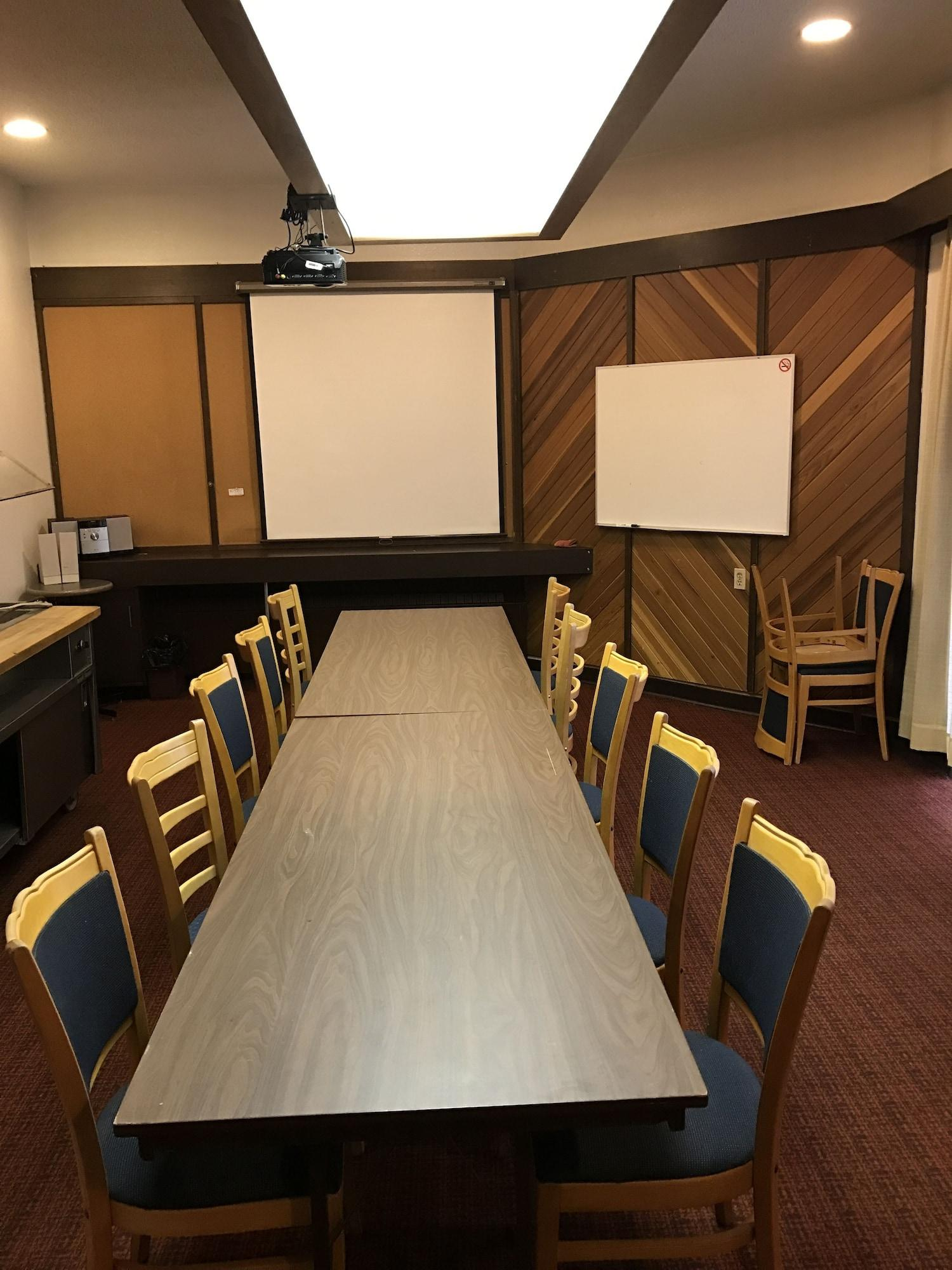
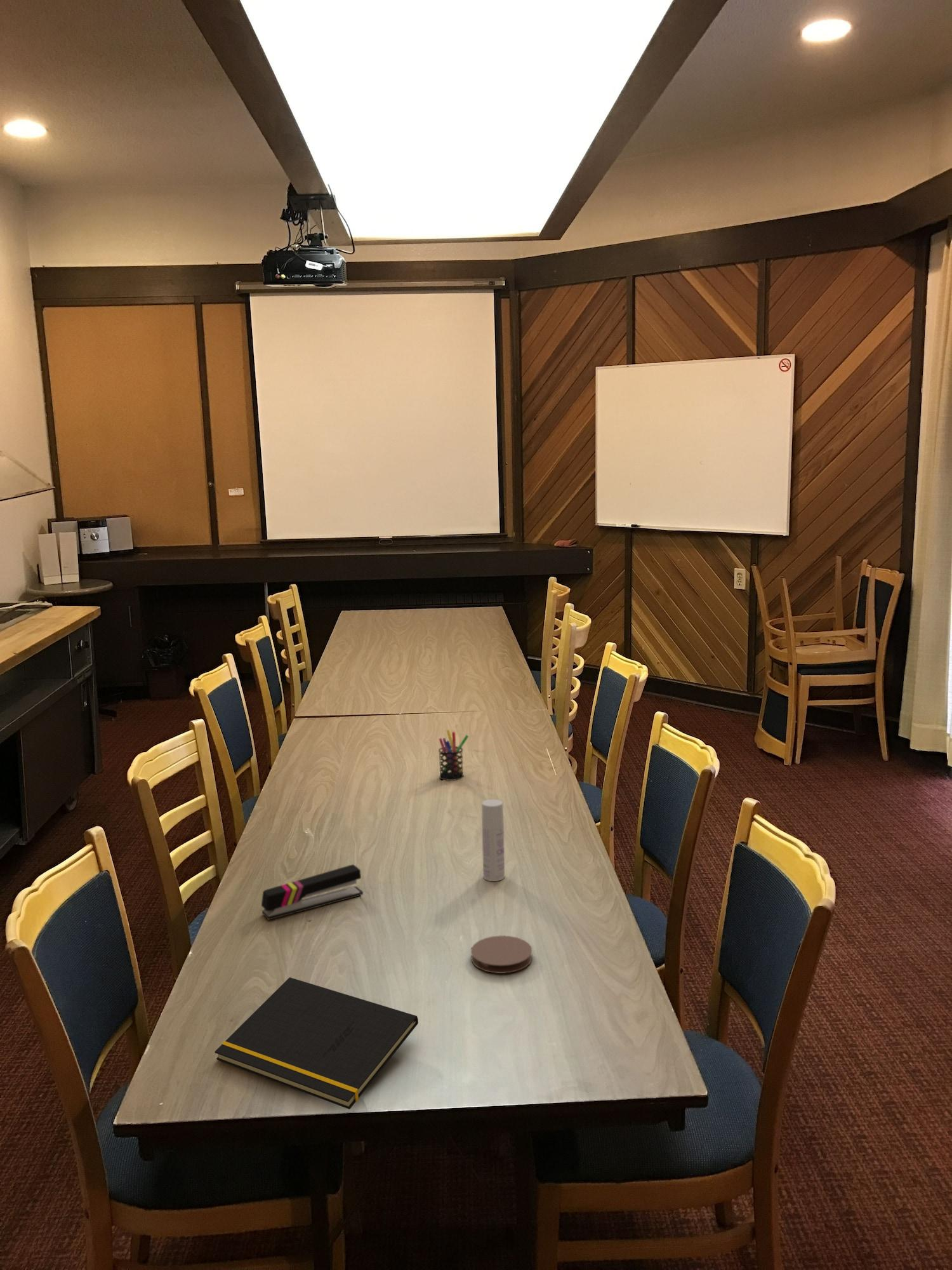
+ notepad [214,977,419,1110]
+ coaster [470,935,532,974]
+ stapler [261,864,364,920]
+ bottle [481,799,505,882]
+ pen holder [438,729,469,781]
